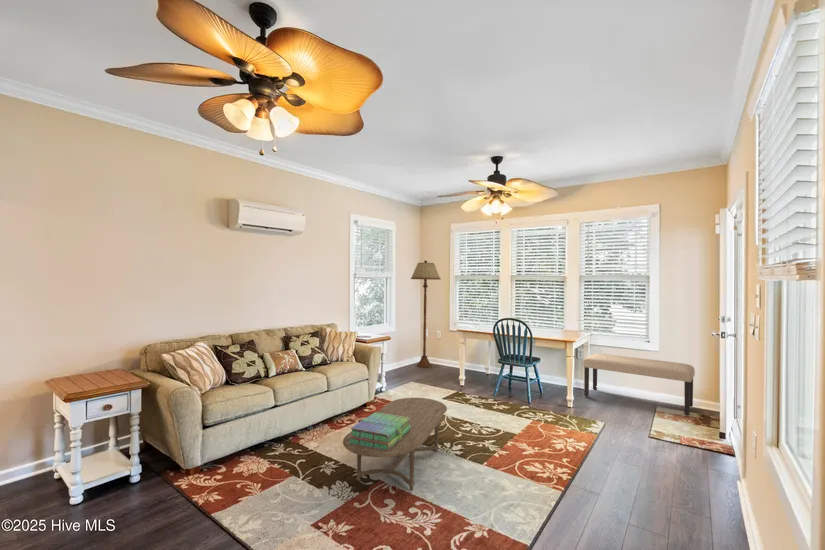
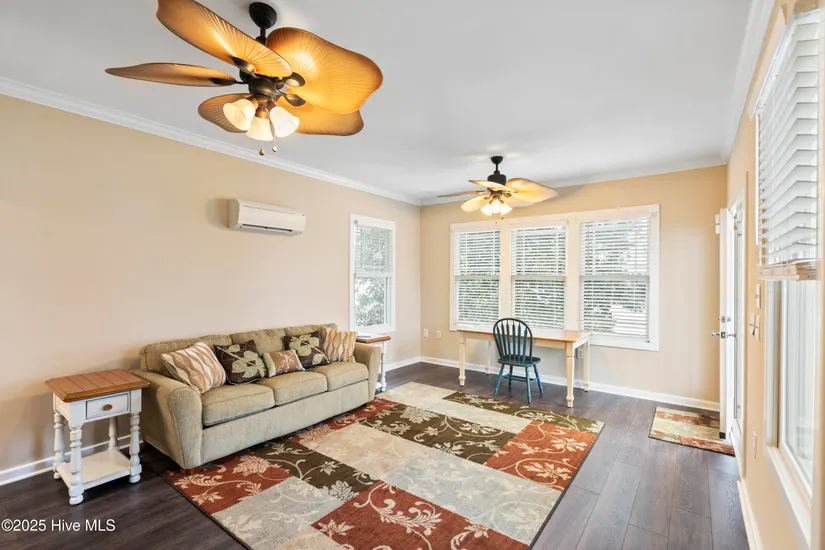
- bench [582,353,696,416]
- stack of books [348,411,411,451]
- coffee table [342,397,448,491]
- floor lamp [410,259,442,369]
